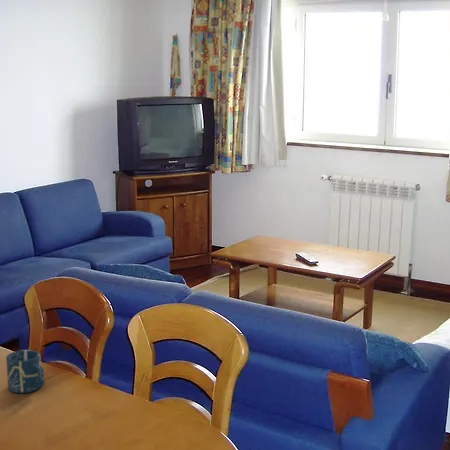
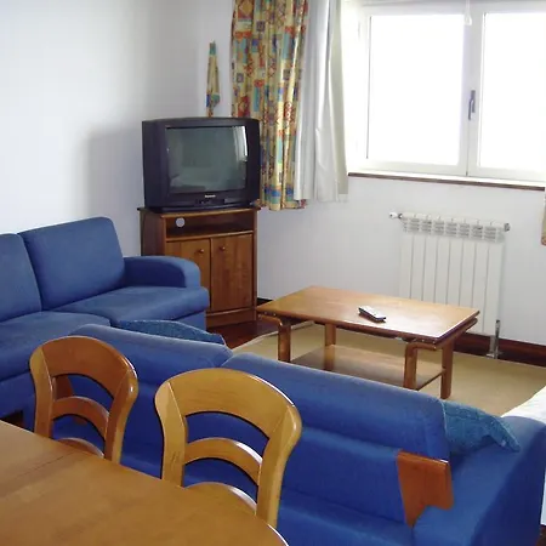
- cup [5,349,45,394]
